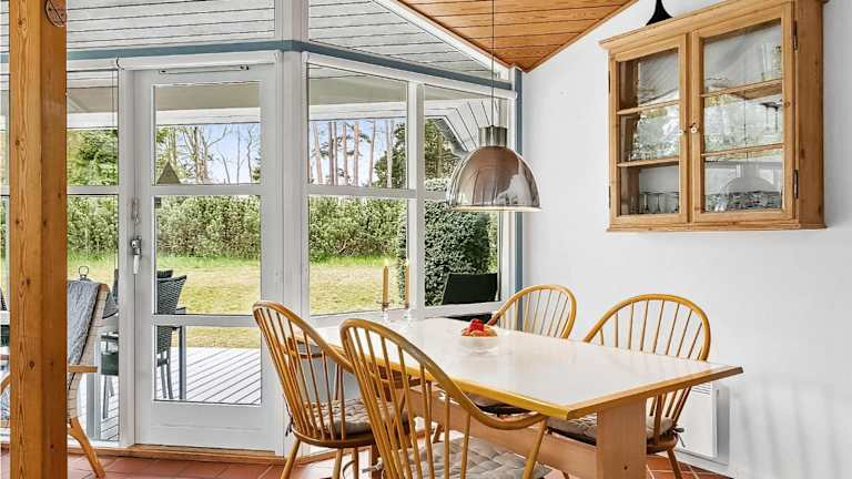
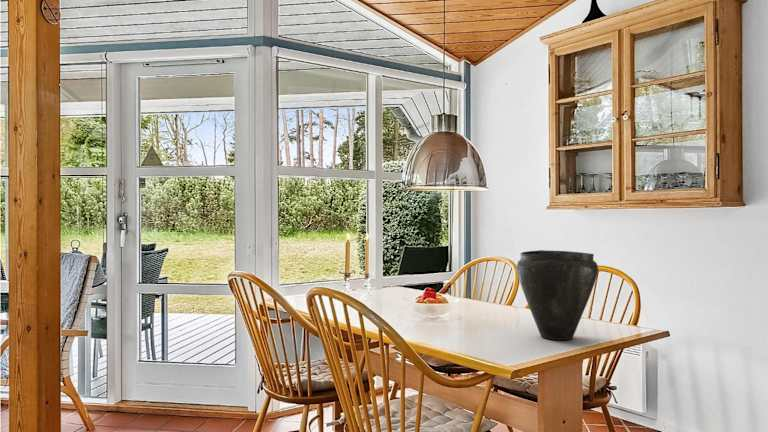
+ vase [516,249,599,341]
